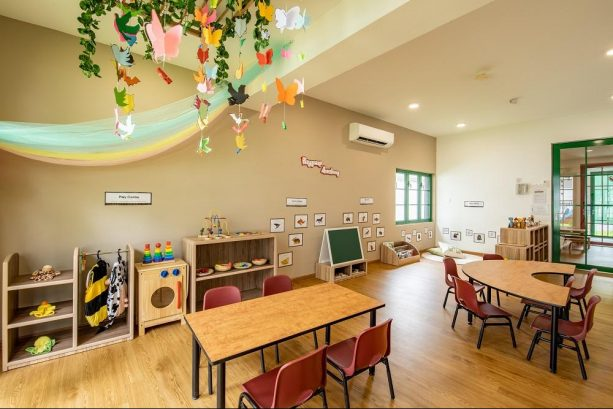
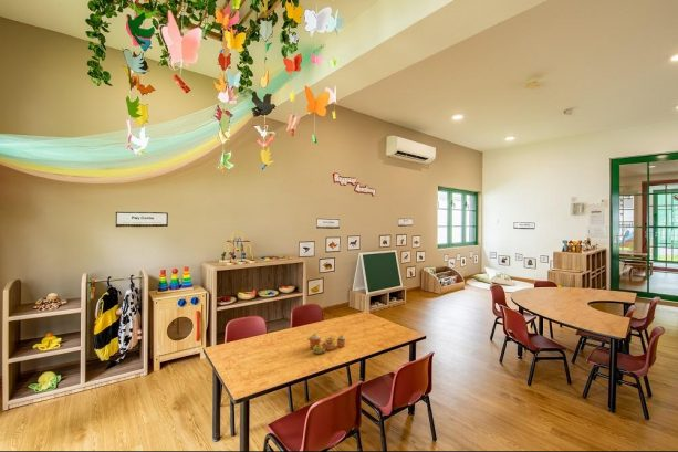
+ toy tea set [306,332,346,355]
